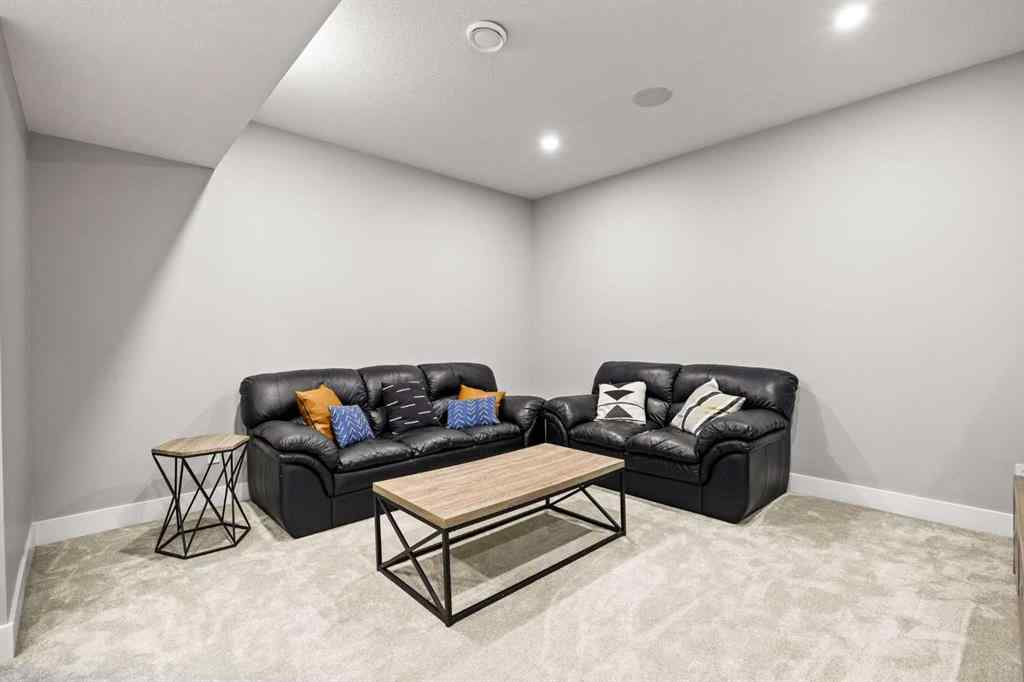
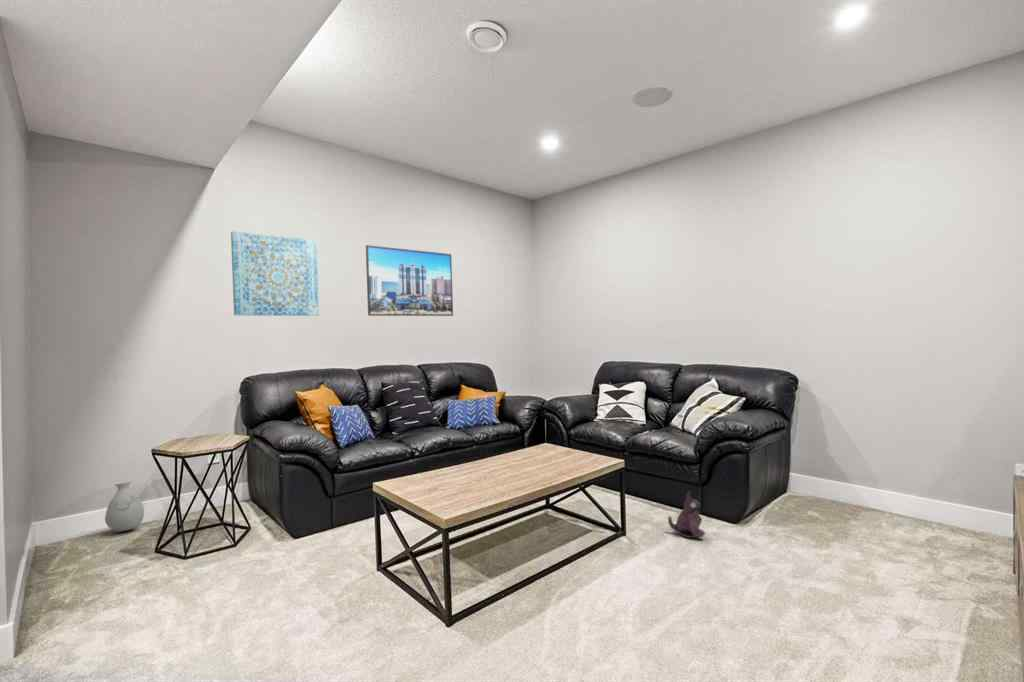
+ vase [104,481,145,533]
+ wall art [230,230,320,317]
+ plush toy [667,491,706,539]
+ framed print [365,244,454,317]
